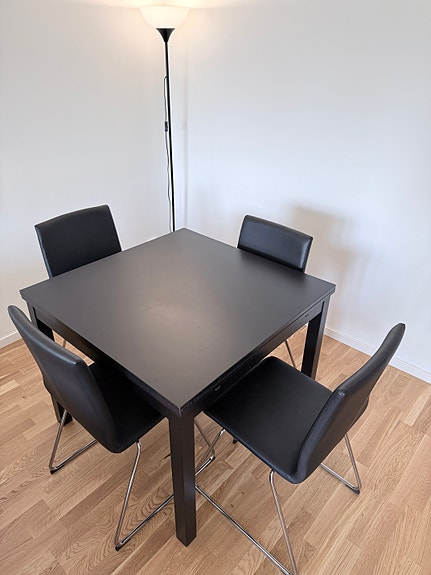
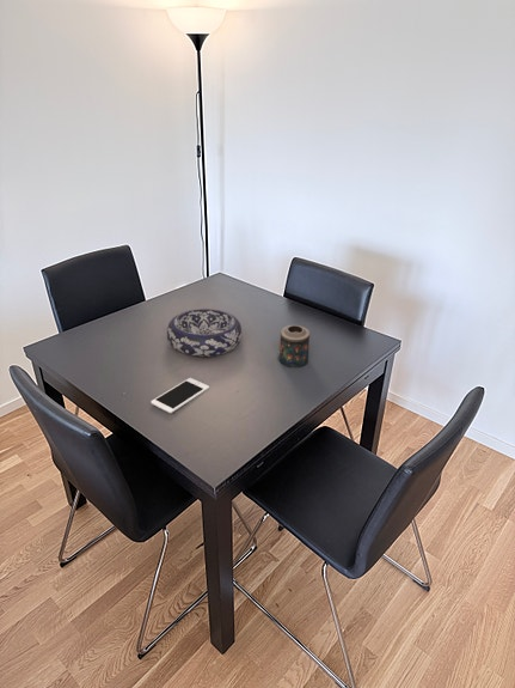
+ candle [276,324,311,369]
+ cell phone [149,377,210,414]
+ decorative bowl [165,308,244,358]
